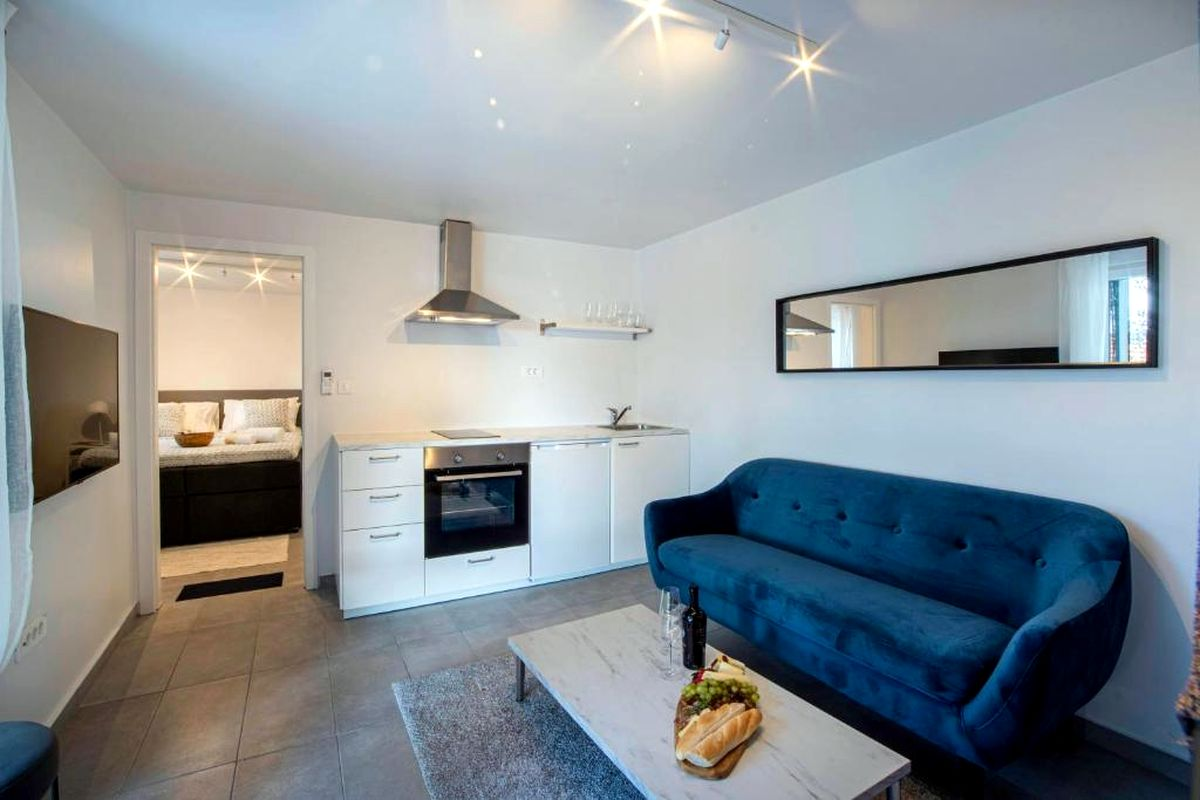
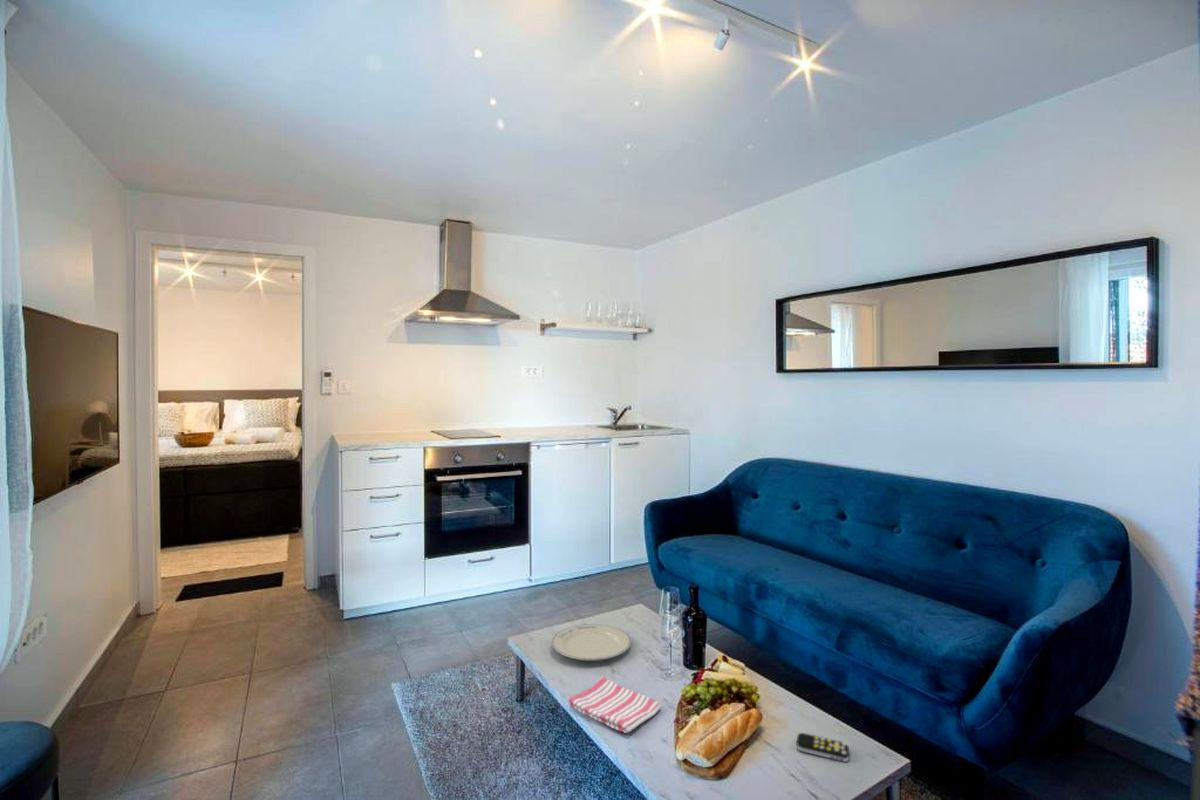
+ dish towel [567,675,662,734]
+ chinaware [551,623,632,662]
+ remote control [795,732,850,763]
